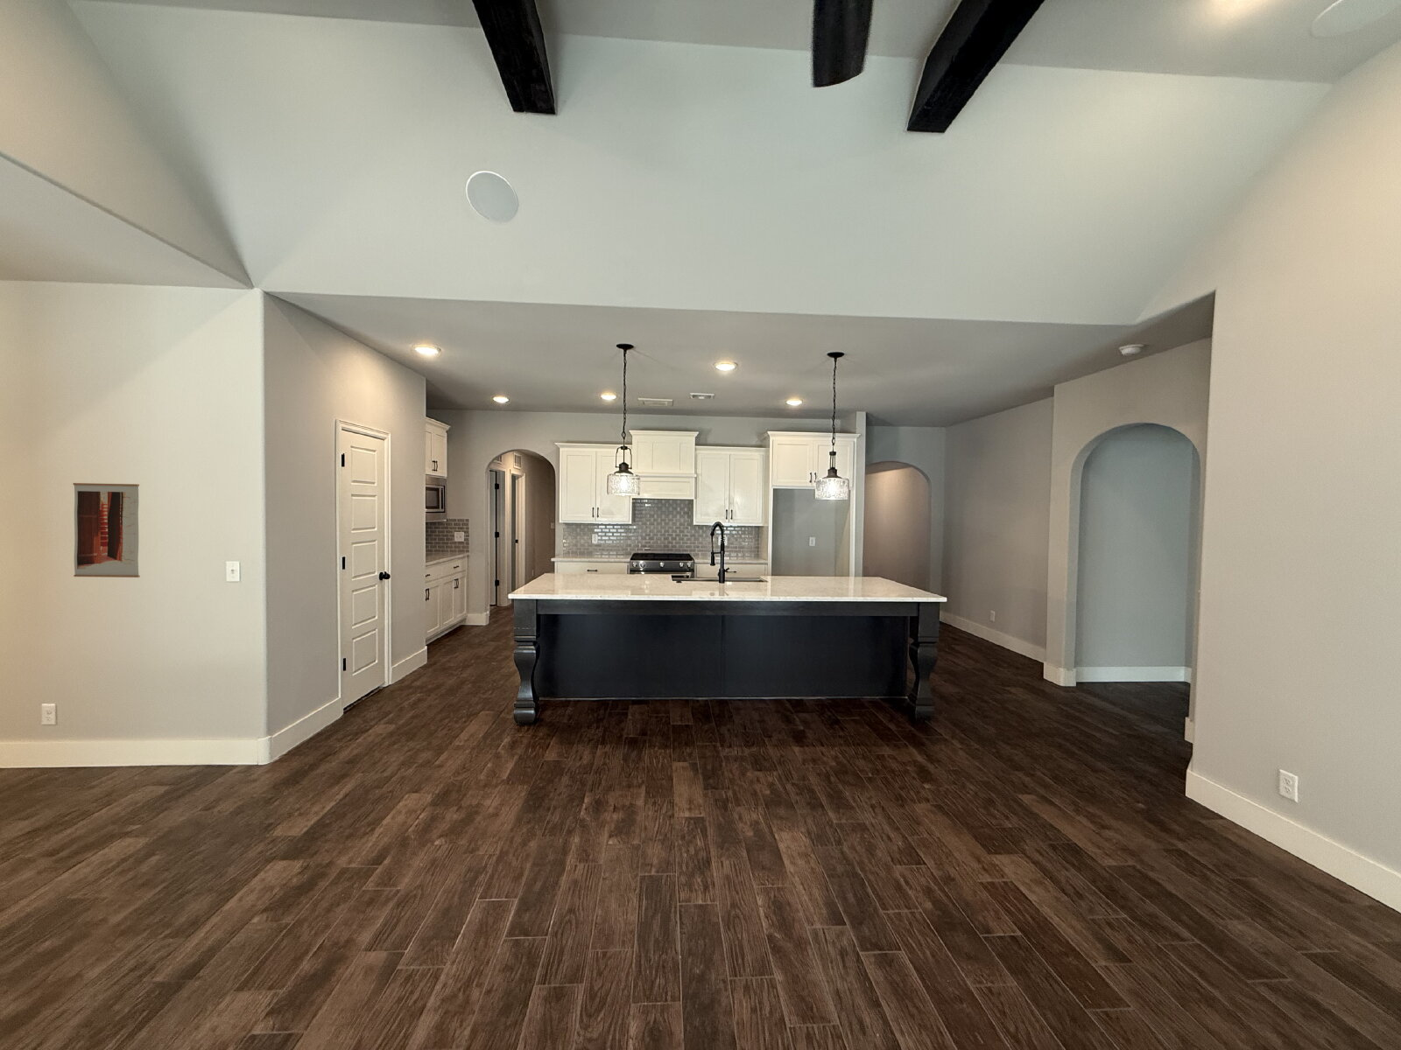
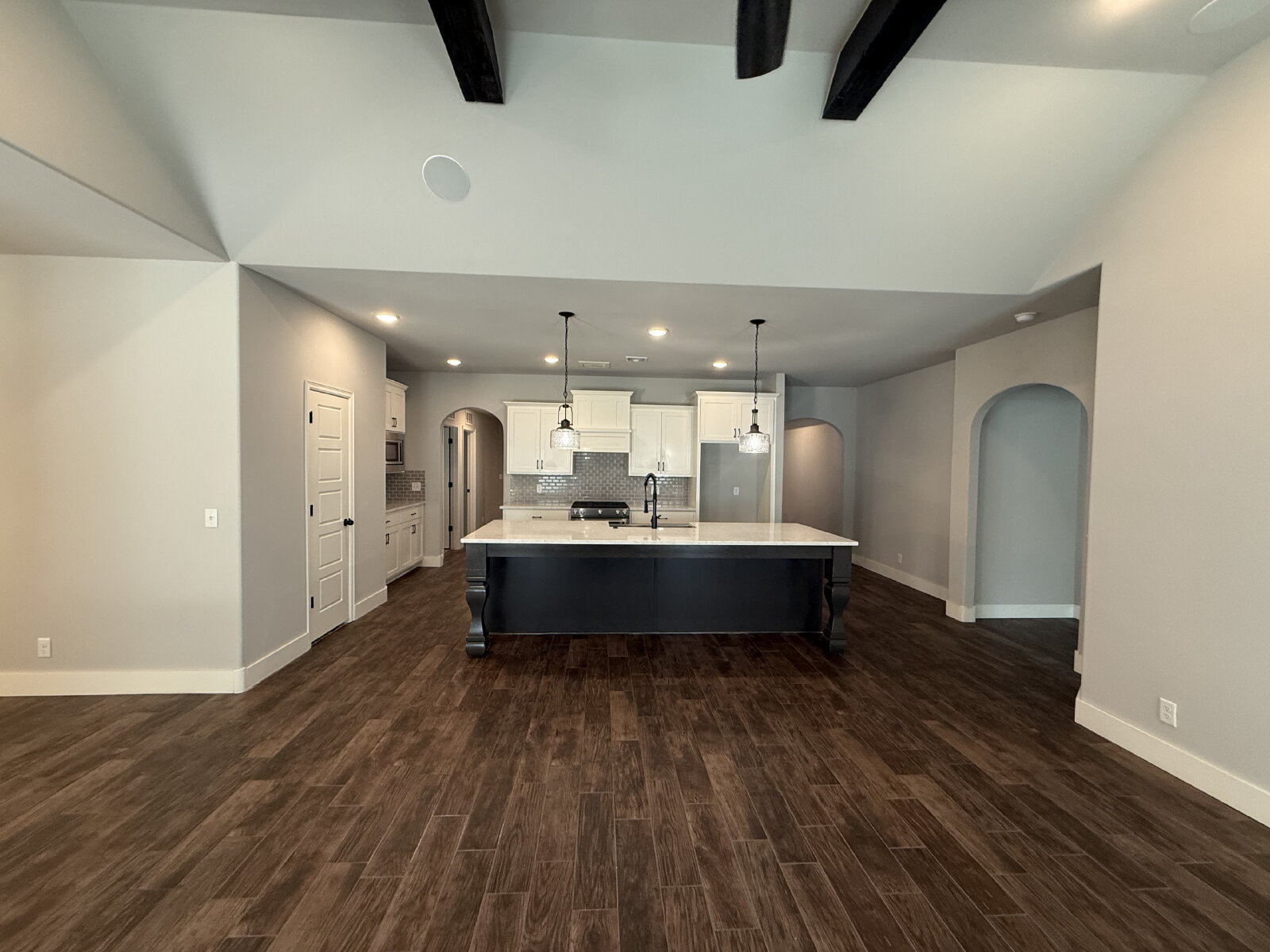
- wall art [73,482,141,578]
